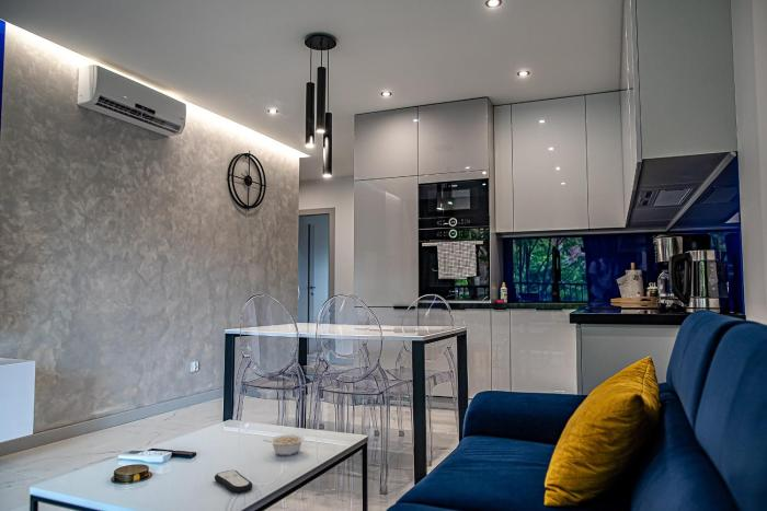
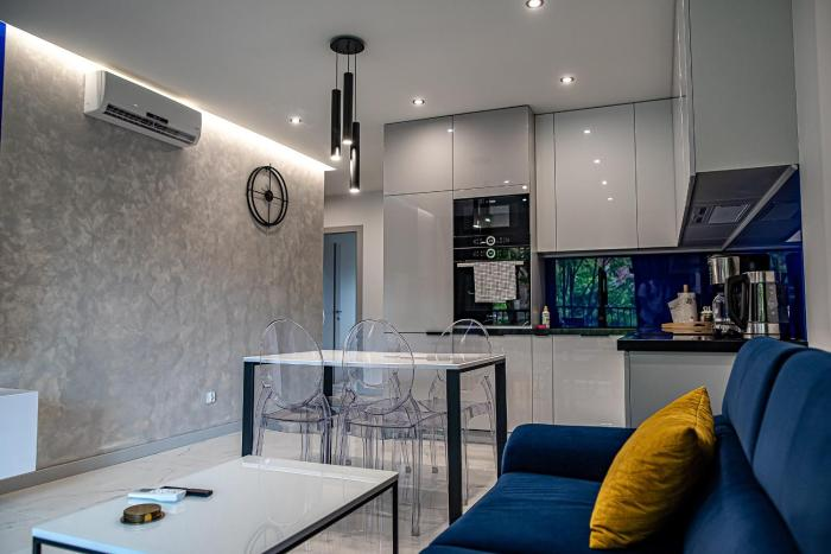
- legume [262,433,306,457]
- remote control [214,469,253,495]
